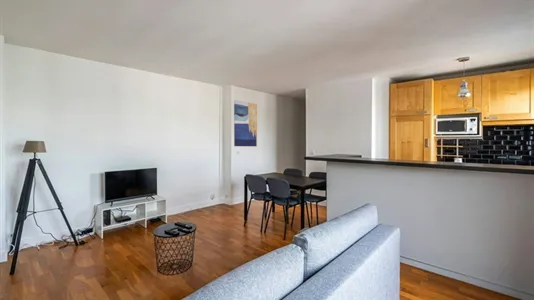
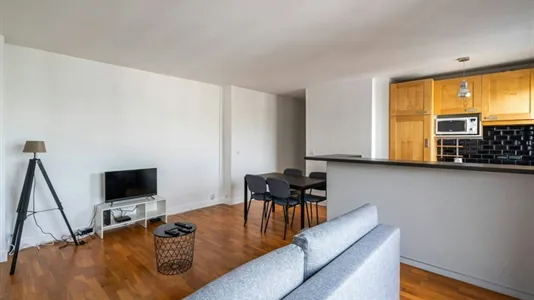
- wall art [233,99,258,147]
